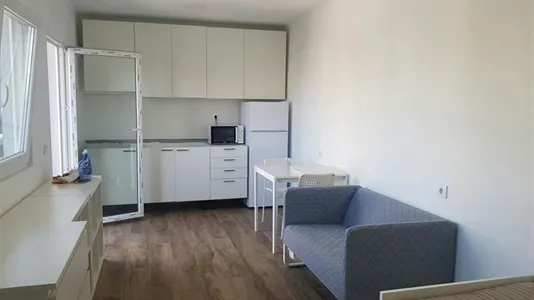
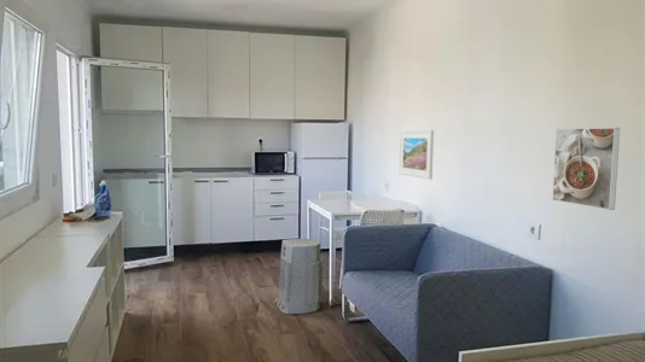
+ air purifier [274,238,324,315]
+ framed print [551,127,621,211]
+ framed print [399,129,435,181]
